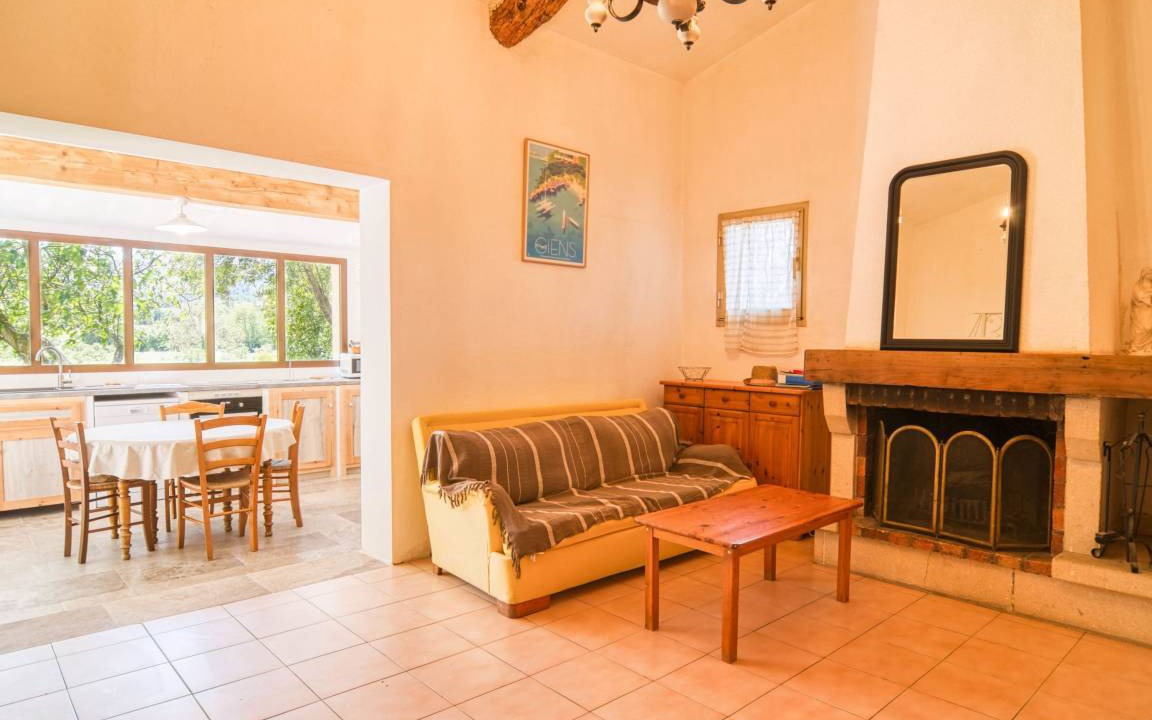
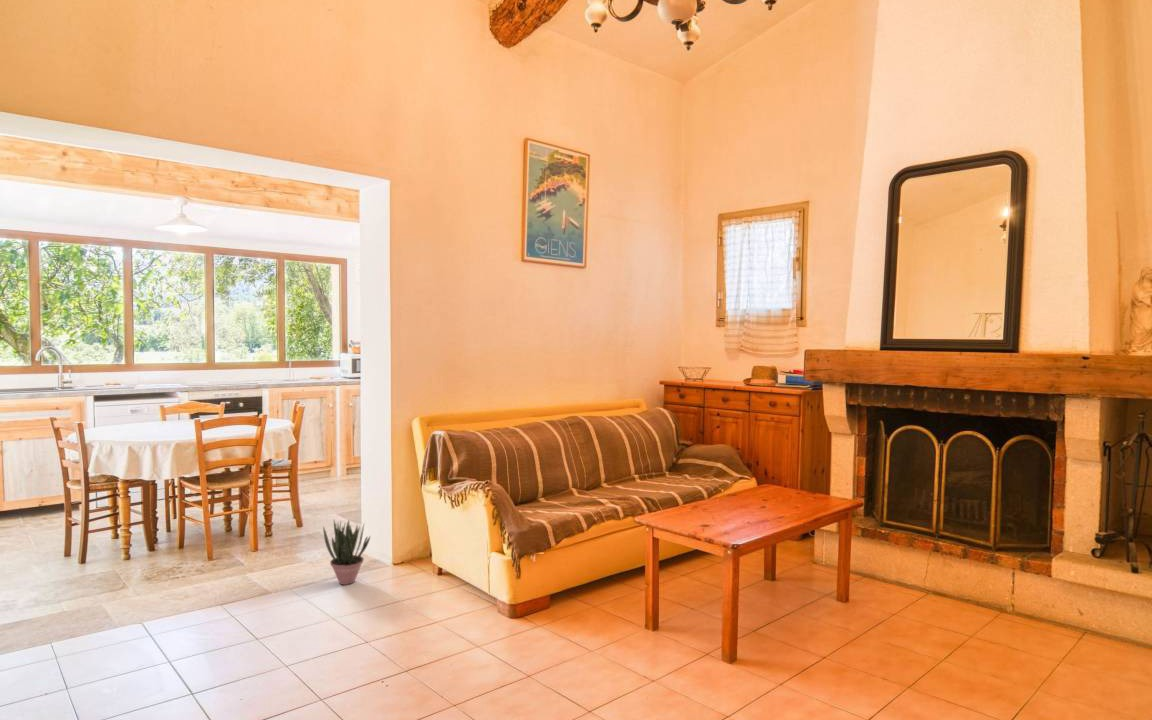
+ potted plant [322,519,372,586]
